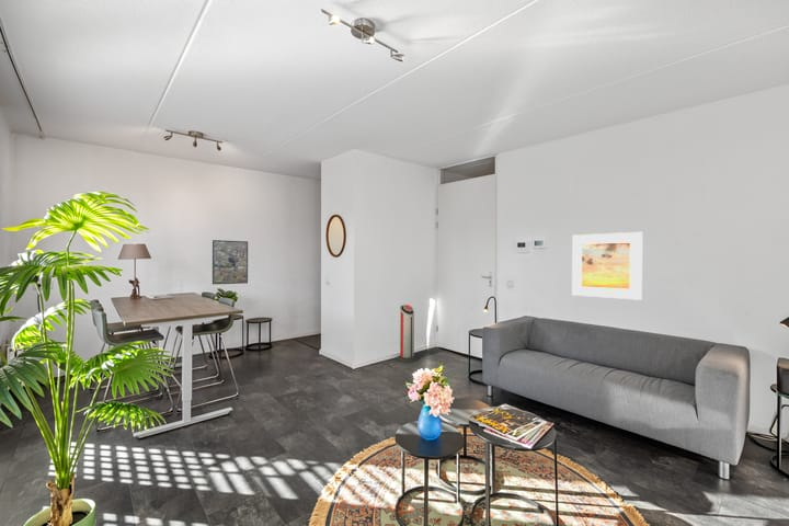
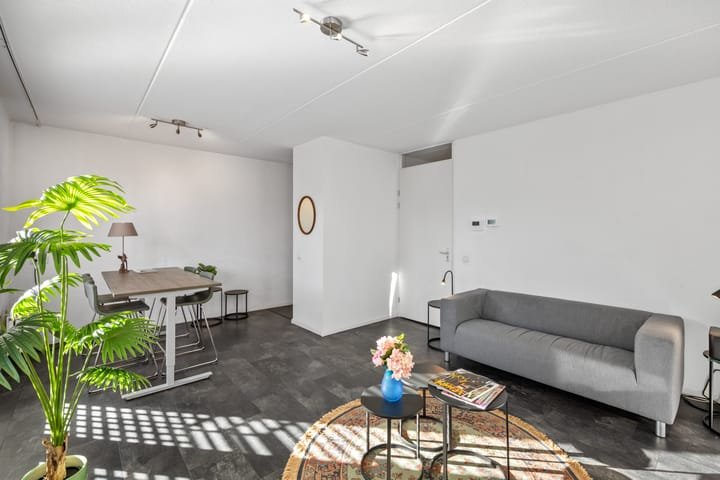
- air purifier [396,304,418,363]
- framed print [211,239,249,286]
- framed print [571,231,643,301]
